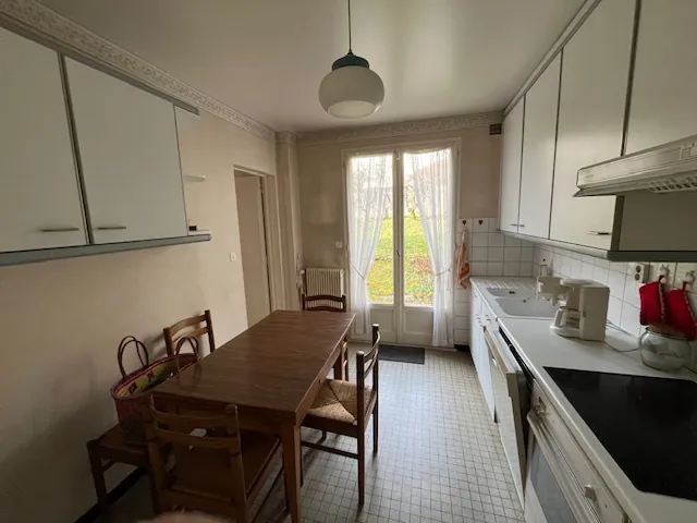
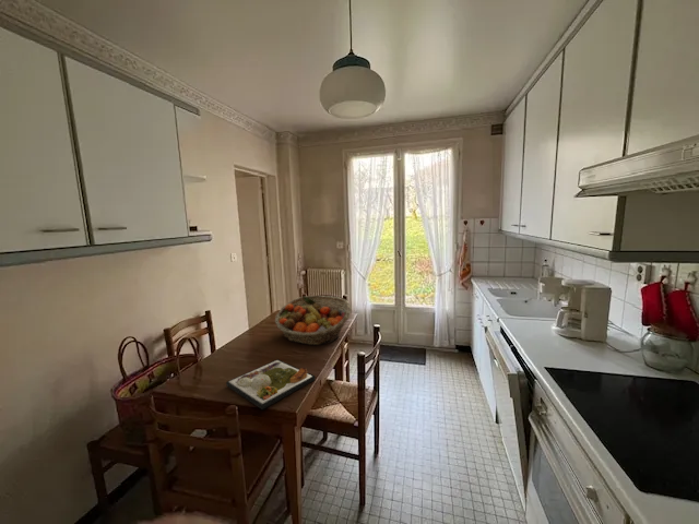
+ dinner plate [225,358,316,410]
+ fruit basket [274,295,352,346]
